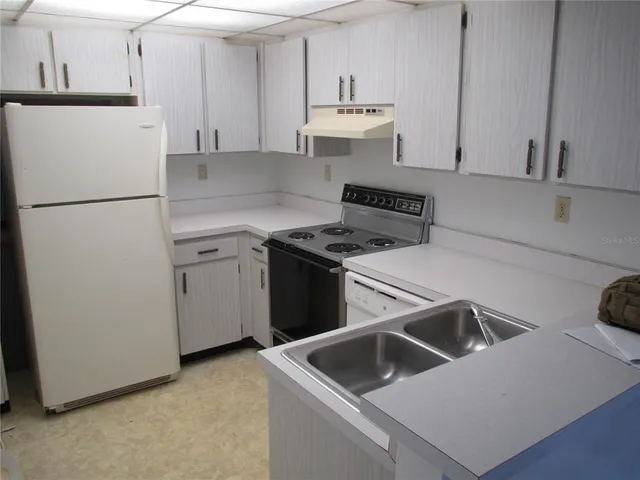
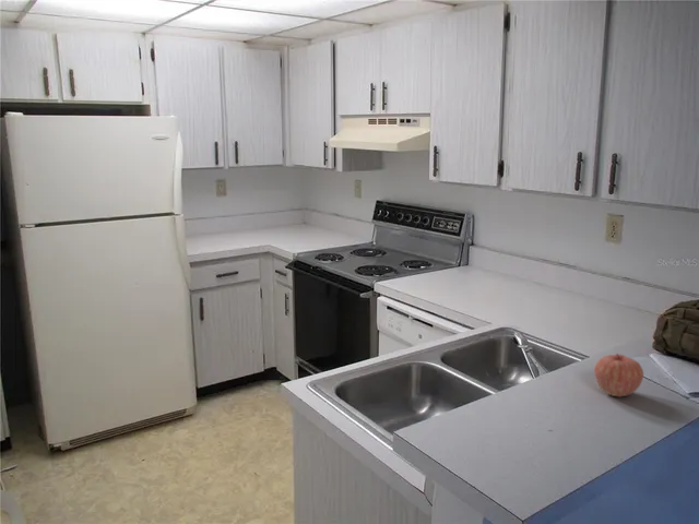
+ apple [593,353,644,398]
